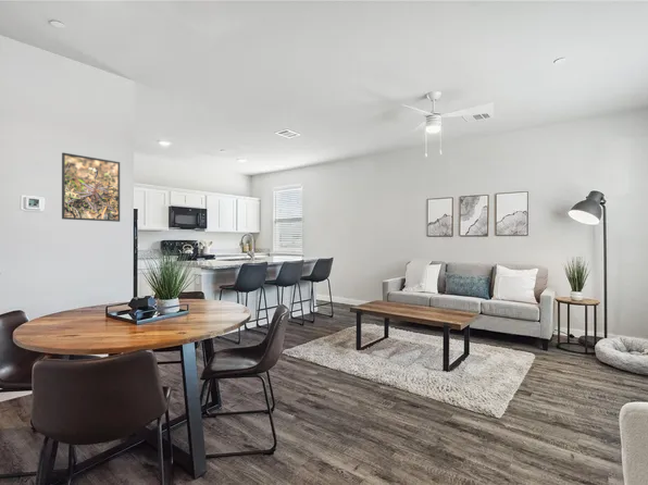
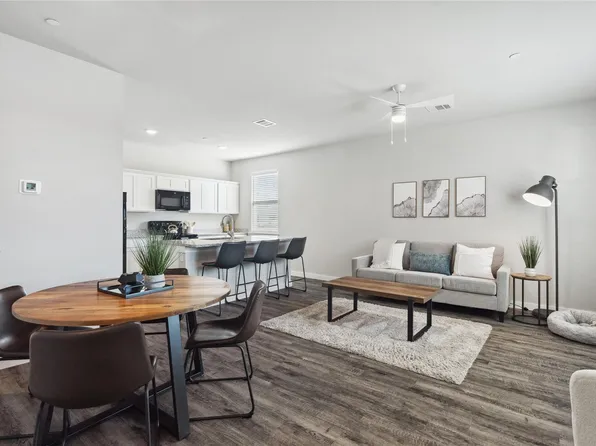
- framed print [61,151,121,223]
